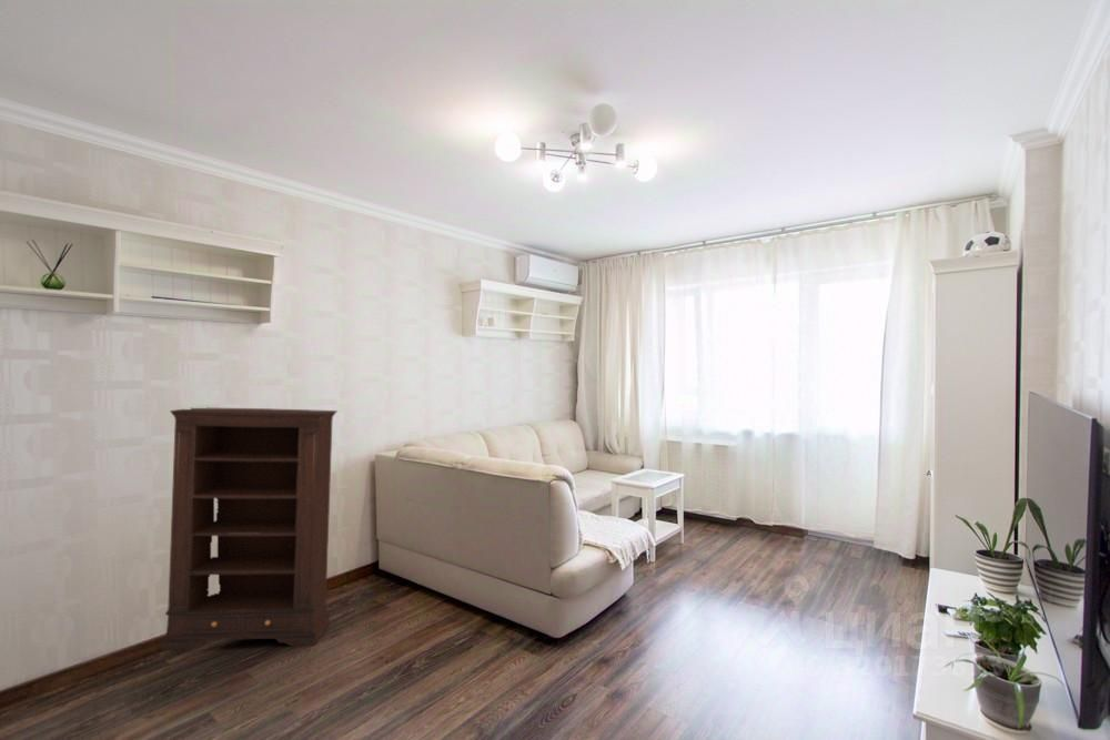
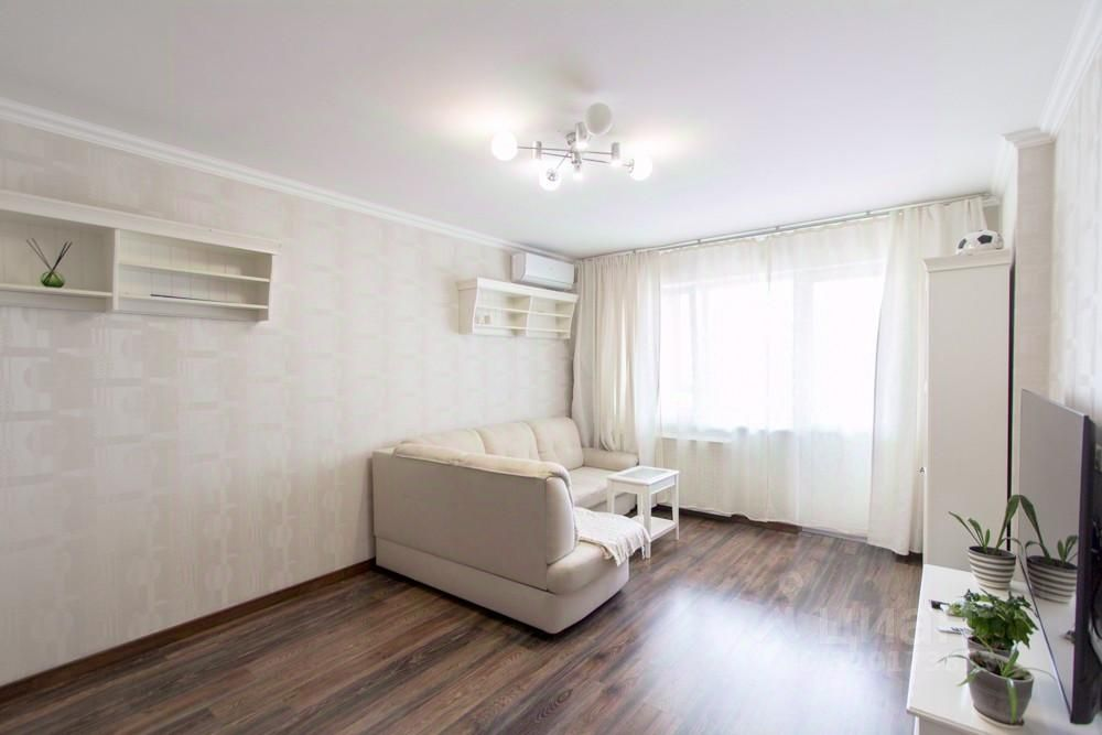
- bookshelf [161,407,339,652]
